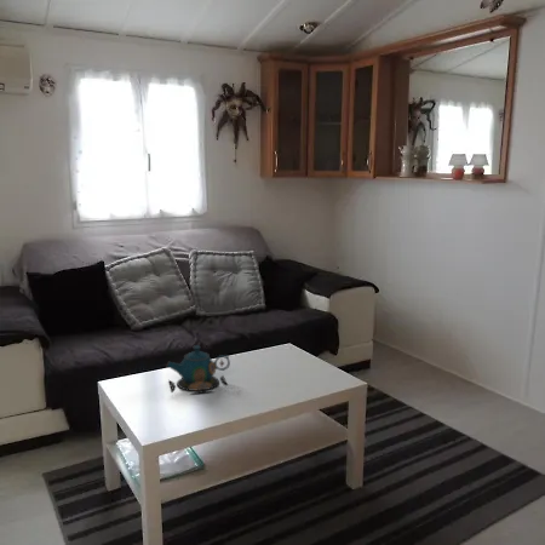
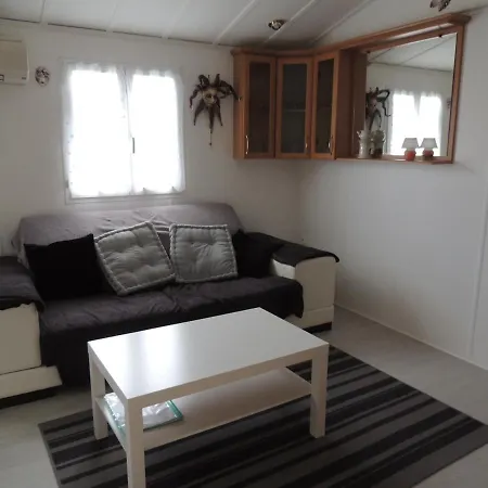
- teapot [165,344,231,396]
